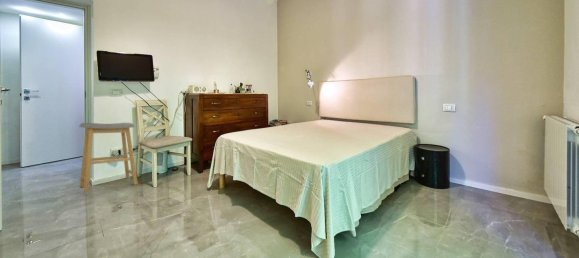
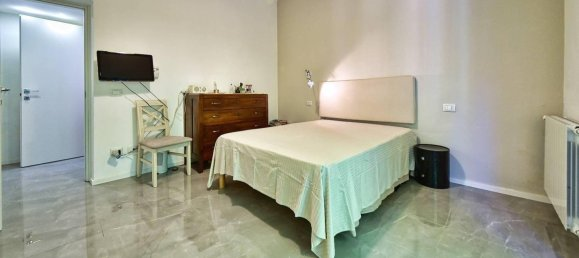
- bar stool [78,122,139,194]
